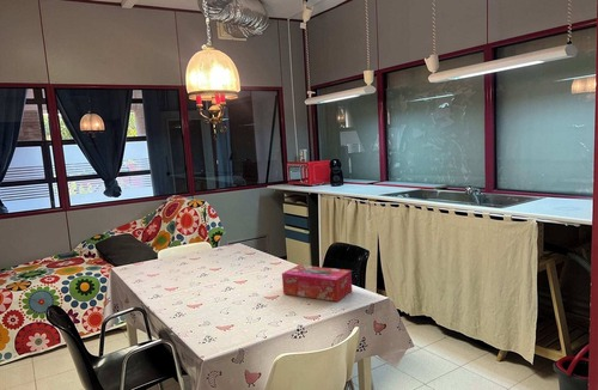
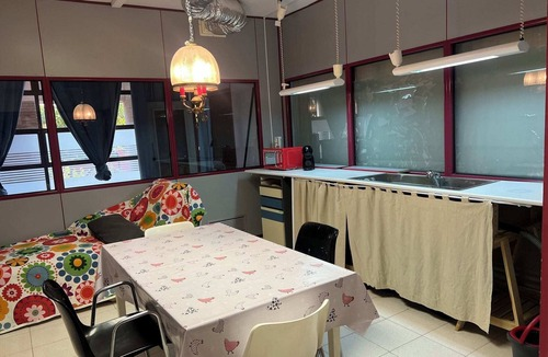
- tissue box [281,264,353,303]
